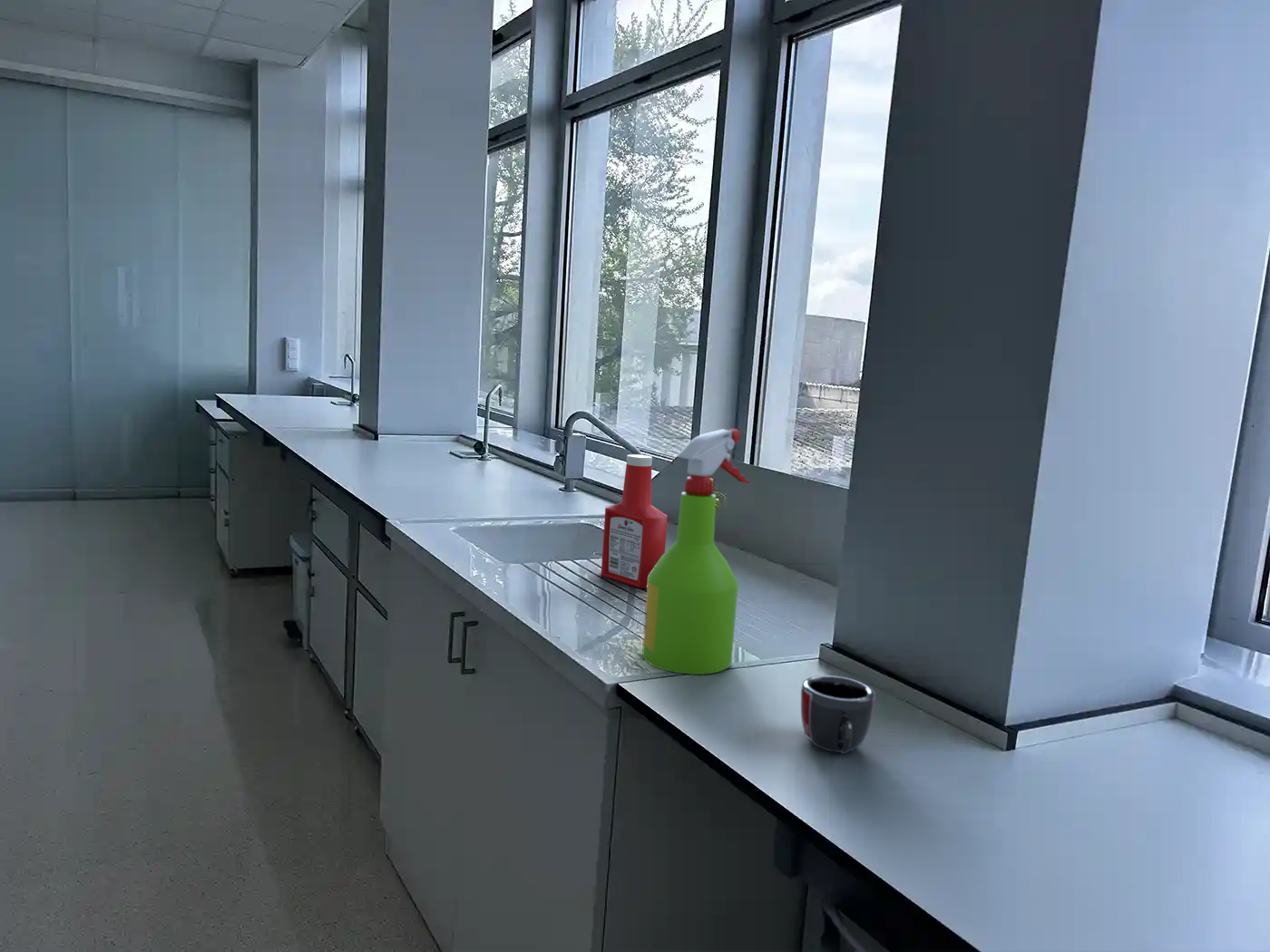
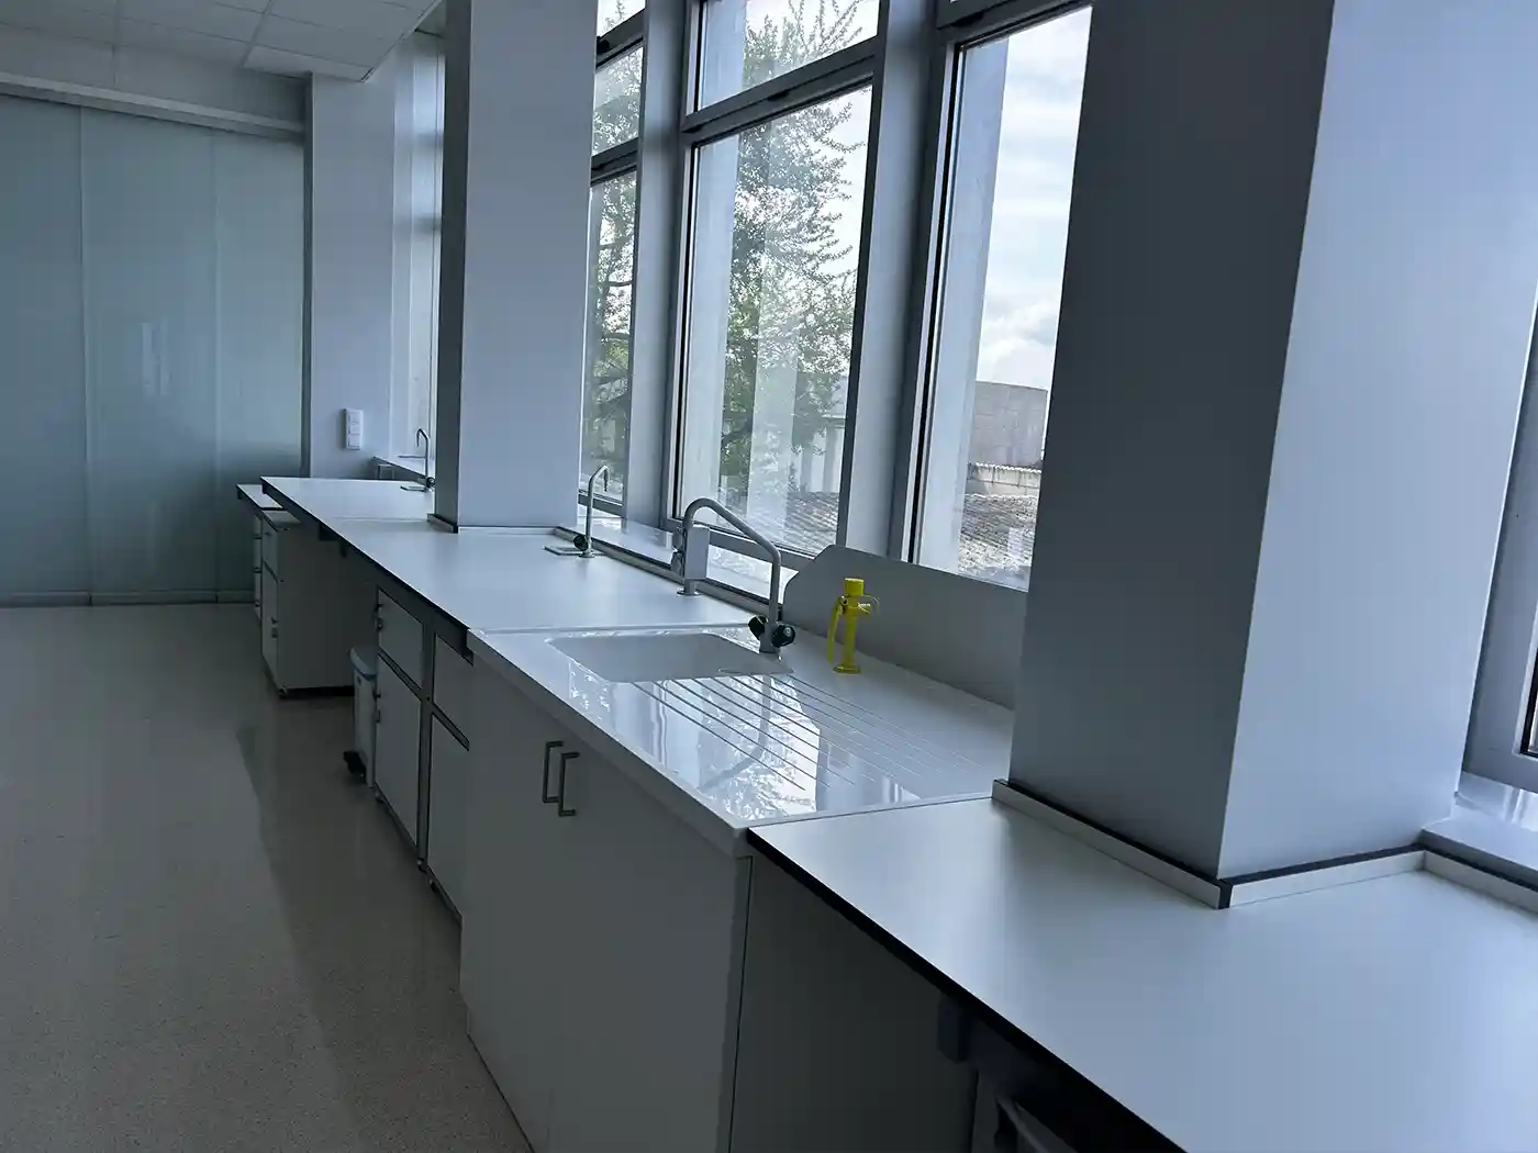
- mug [800,675,876,754]
- soap bottle [601,453,669,589]
- spray bottle [641,428,750,675]
